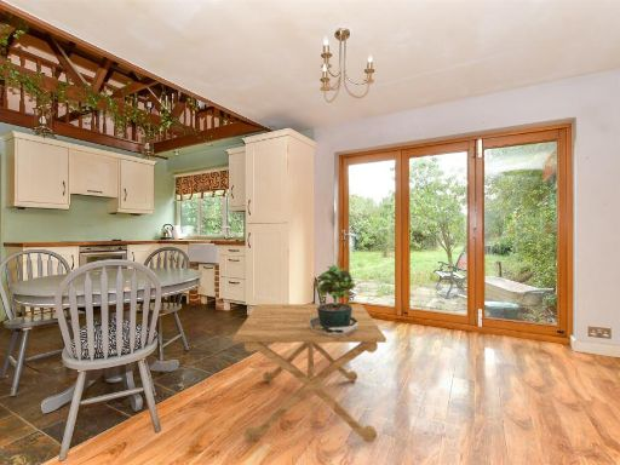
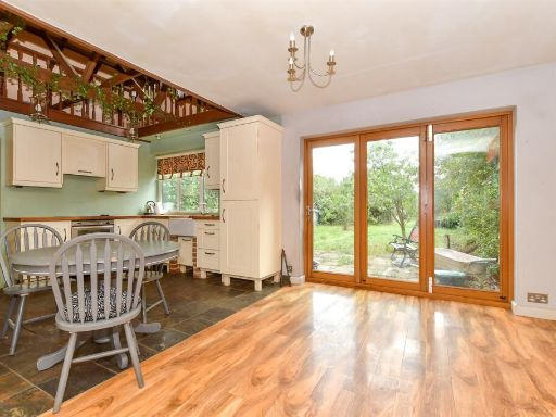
- potted plant [309,263,375,337]
- side table [232,303,388,443]
